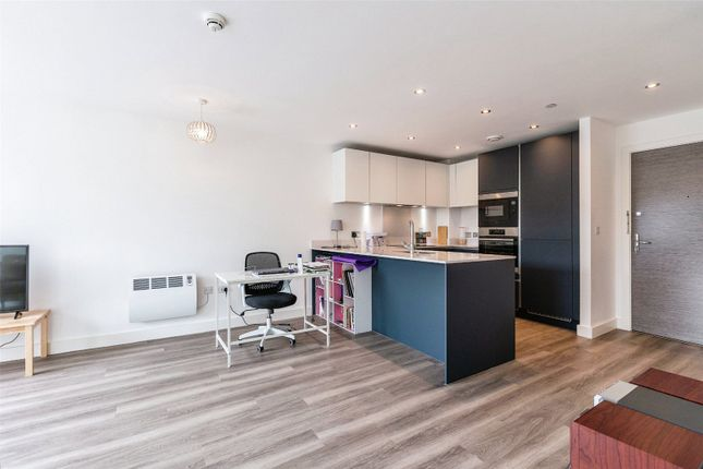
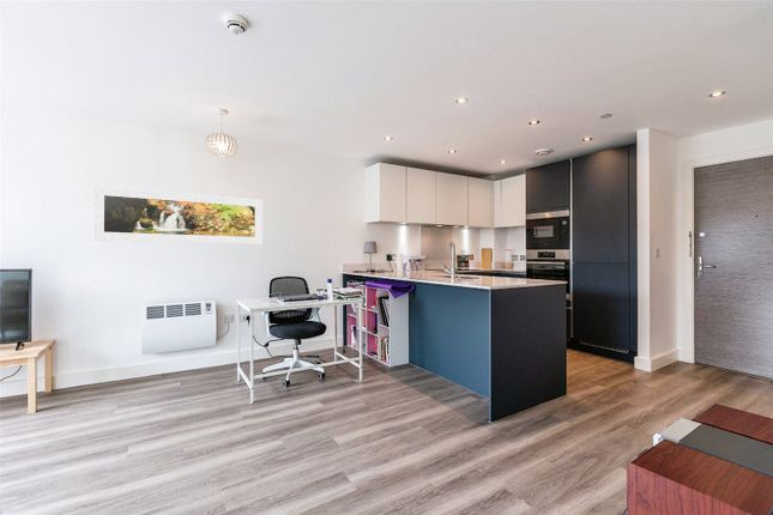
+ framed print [92,184,264,246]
